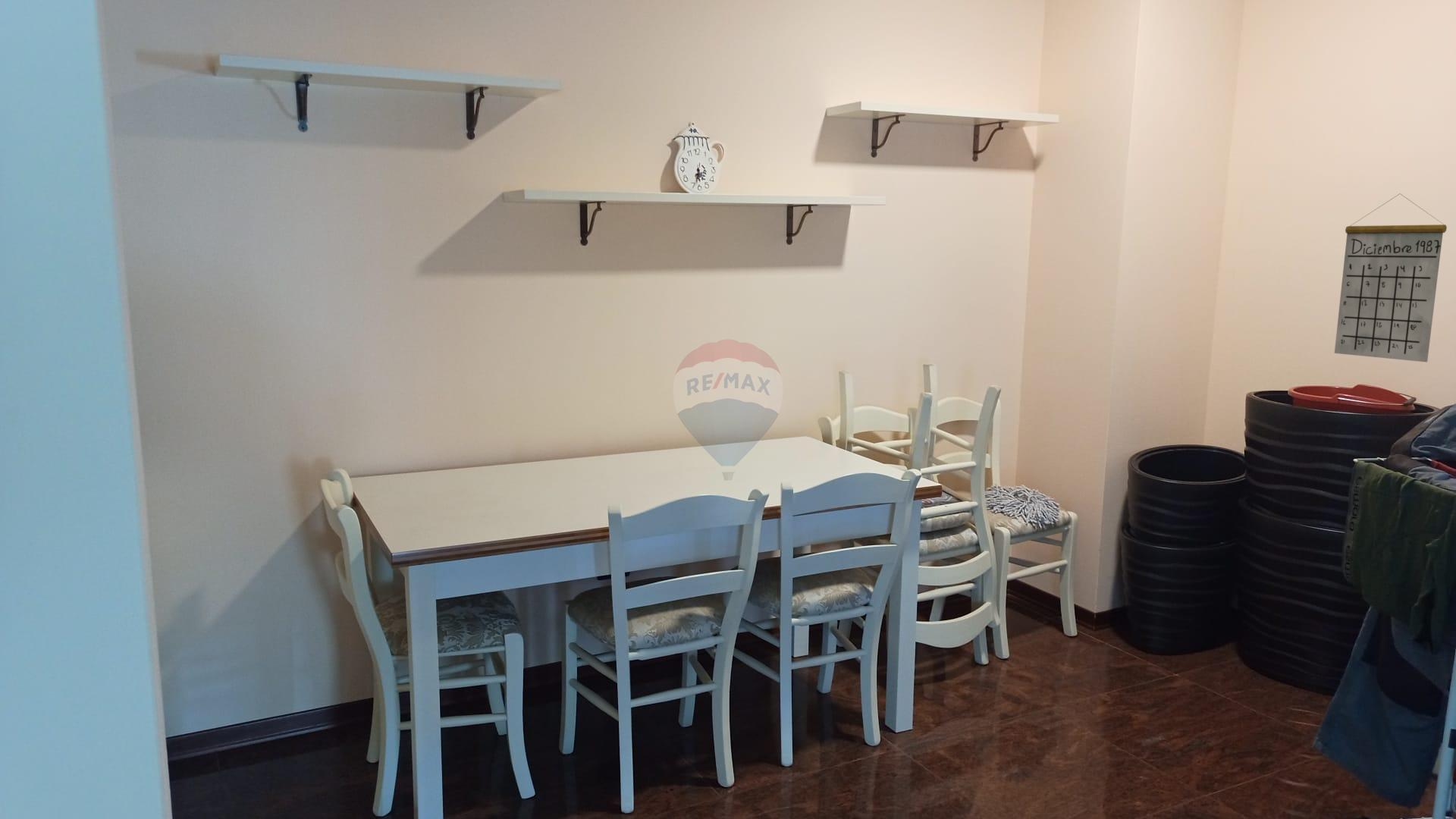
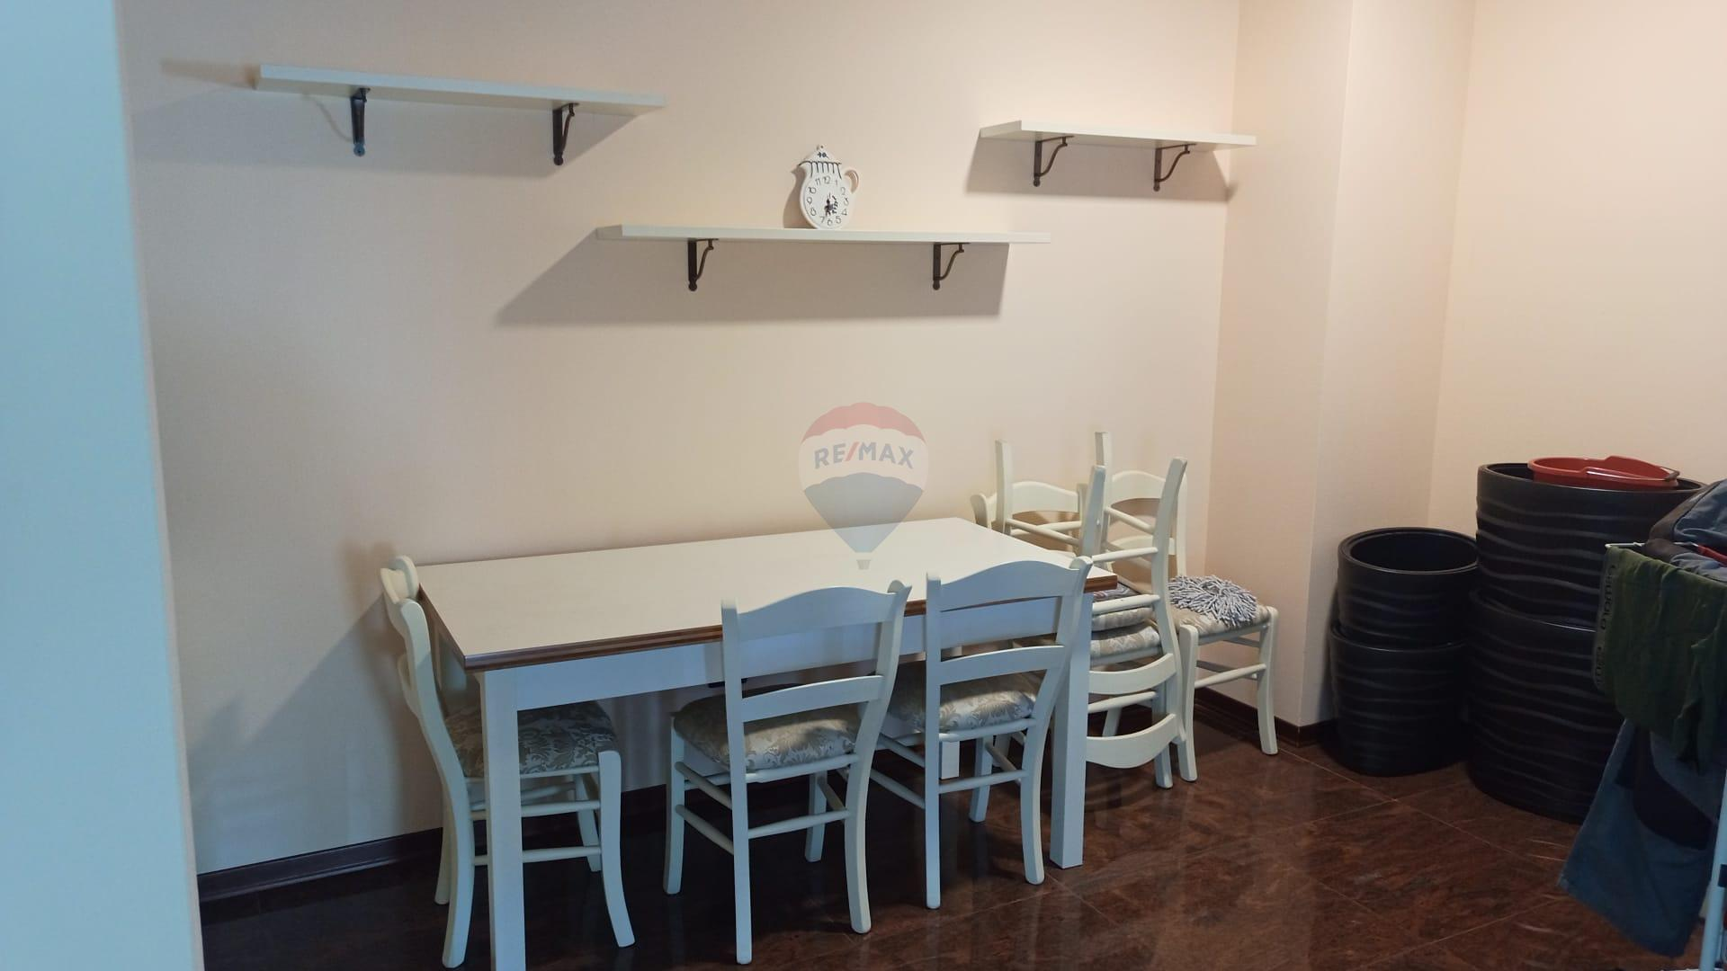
- calendar [1334,193,1448,363]
